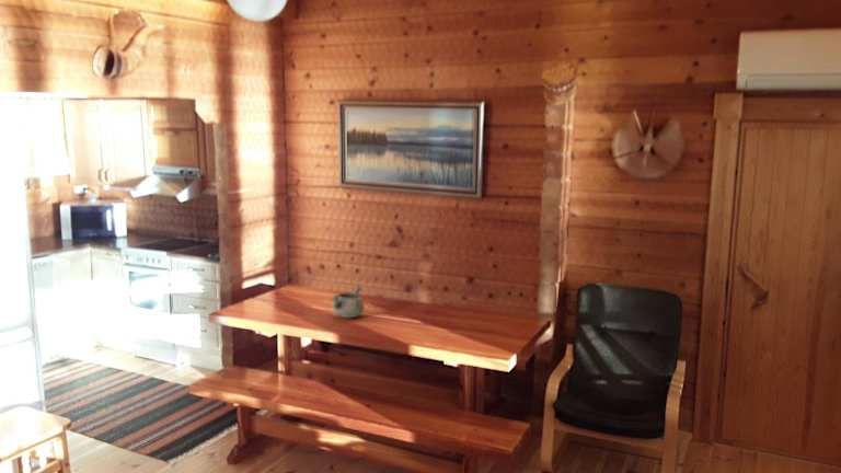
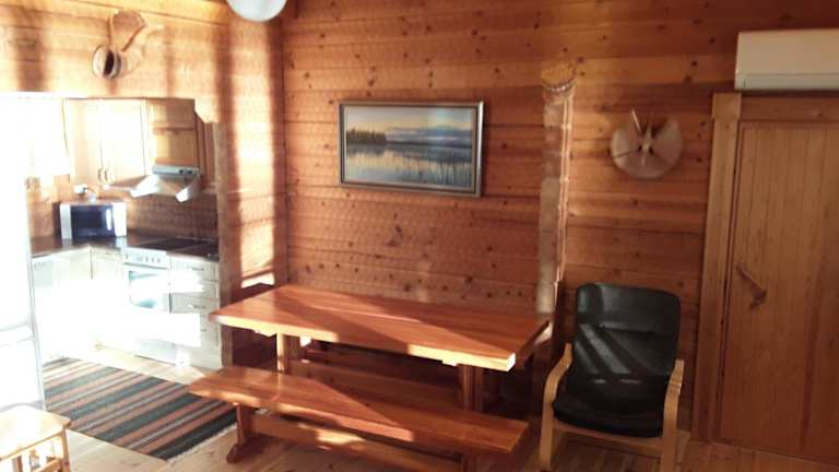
- decorative bowl [330,286,366,319]
